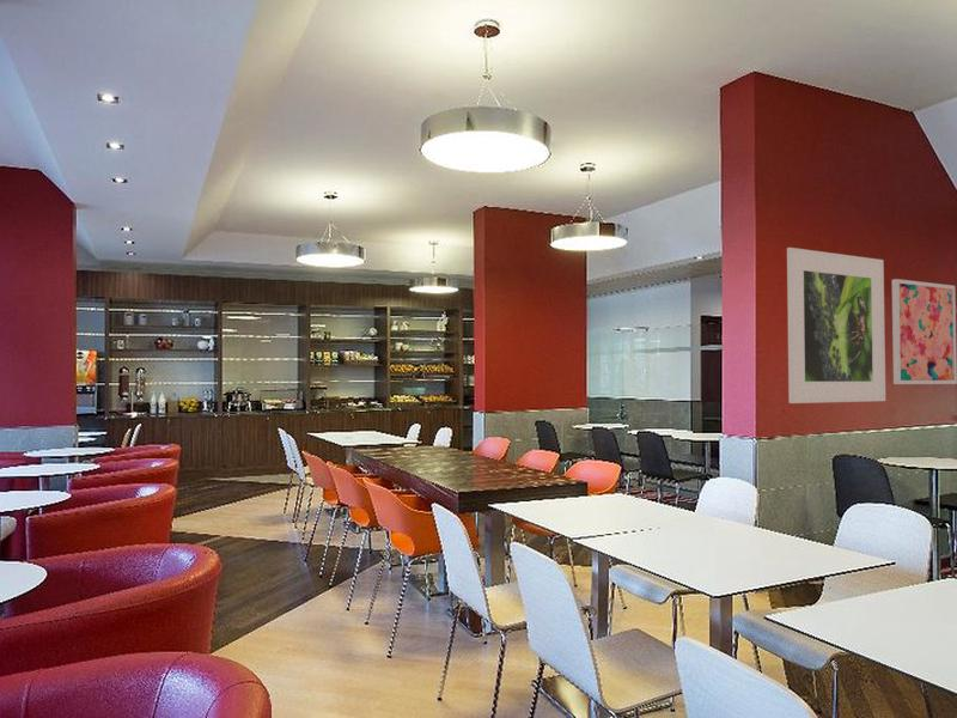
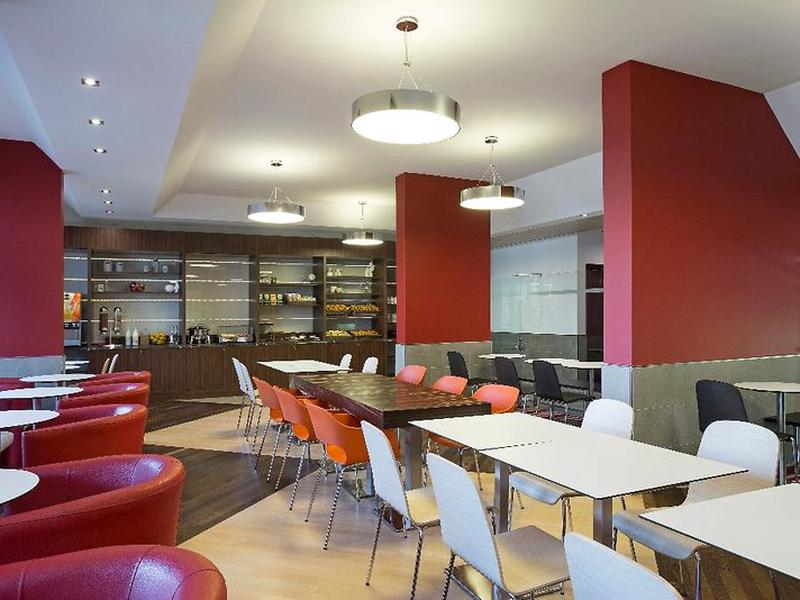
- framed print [786,247,886,404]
- wall art [891,278,957,385]
